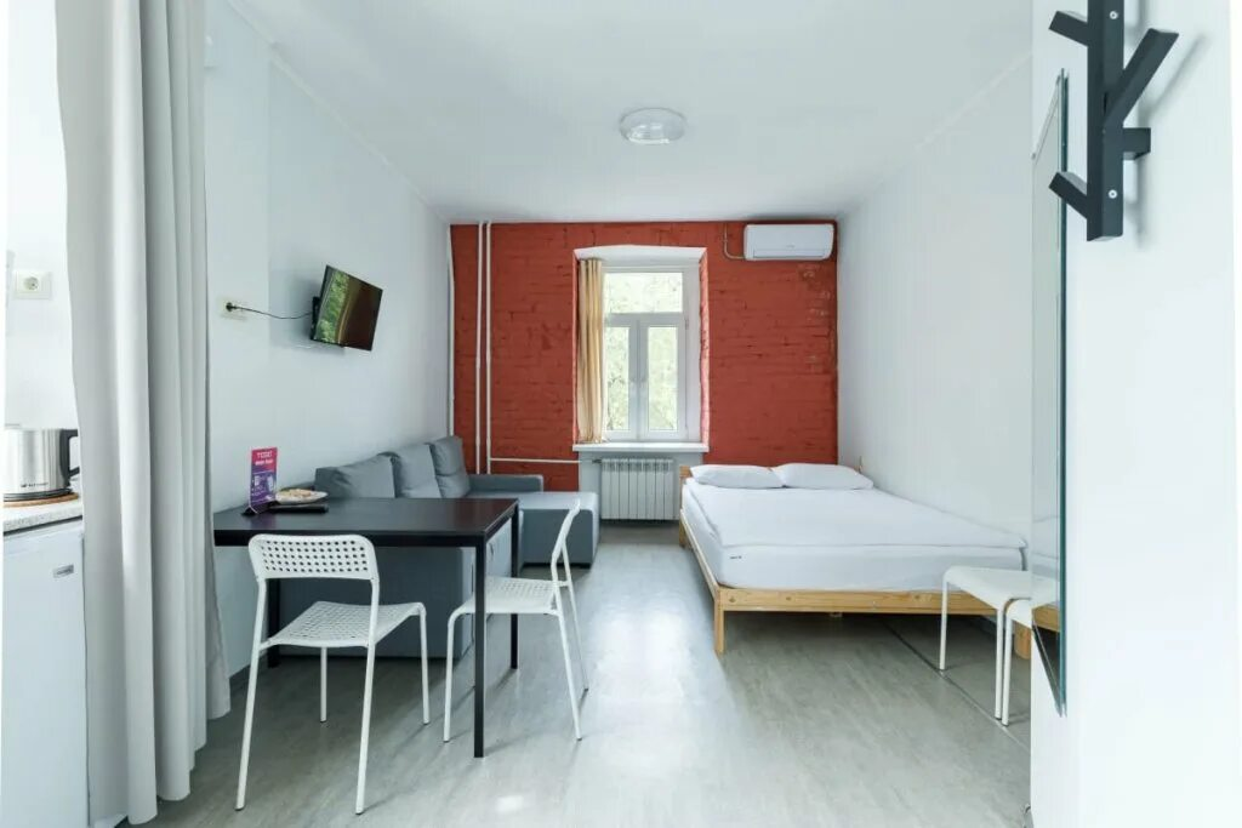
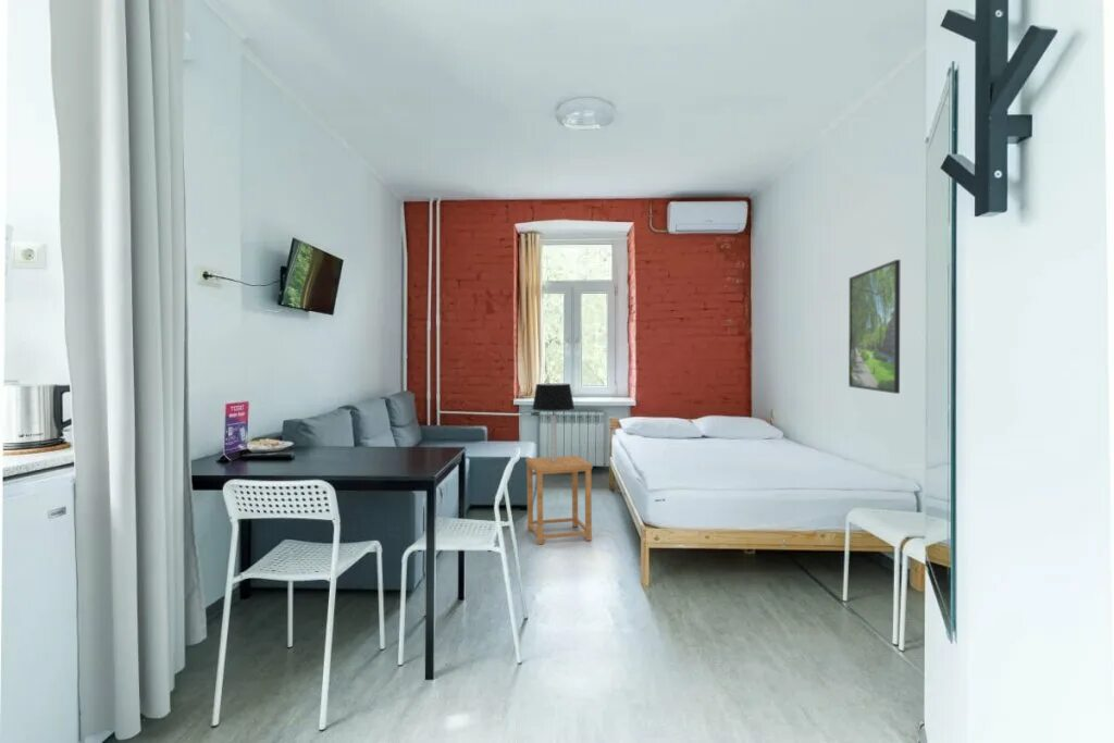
+ table lamp [531,383,575,461]
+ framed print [847,259,902,395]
+ side table [524,455,593,546]
